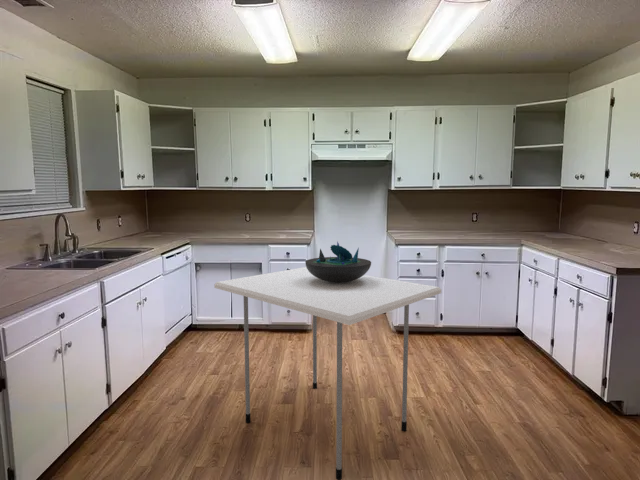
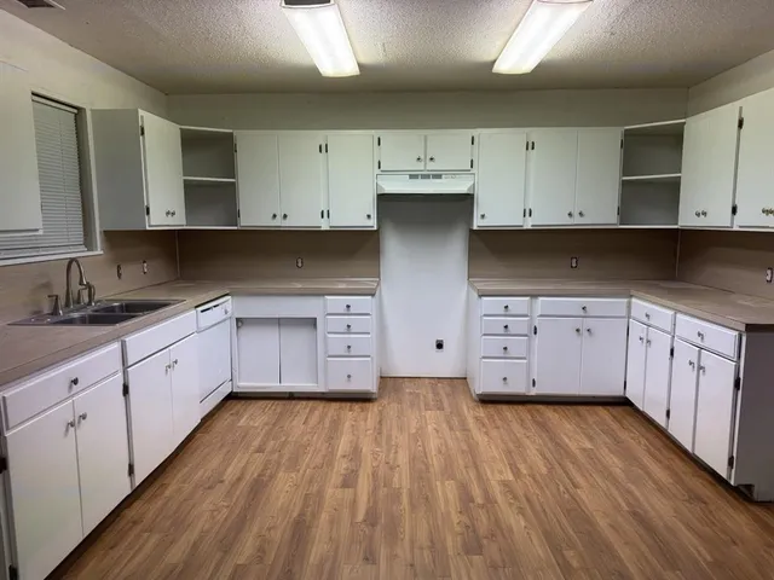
- dining table [213,266,442,480]
- decorative bowl [304,240,372,283]
